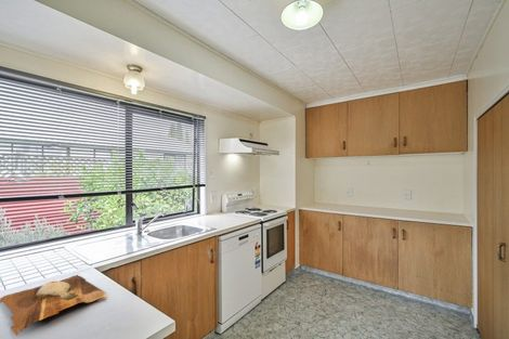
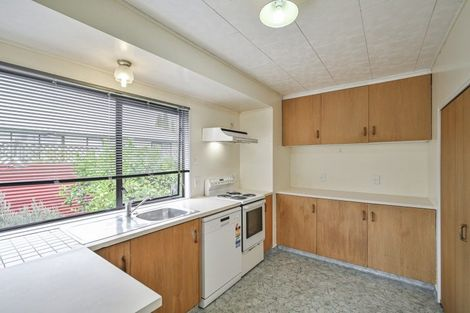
- cutting board [0,274,108,337]
